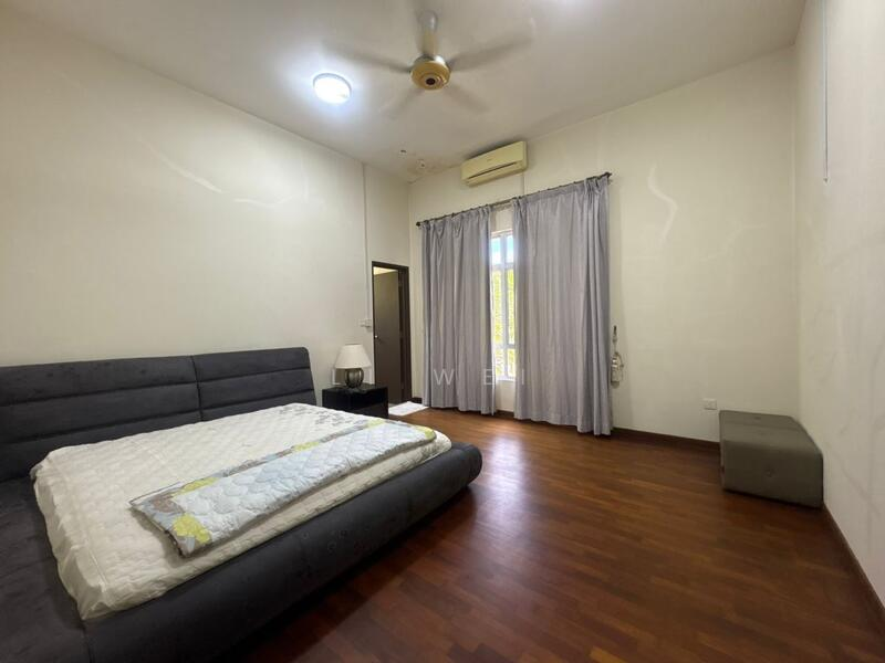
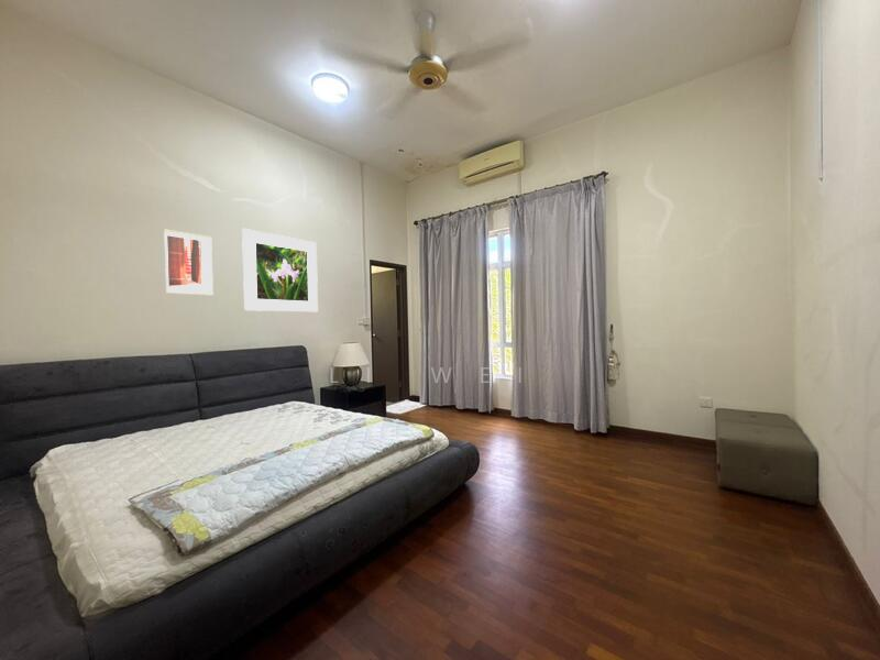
+ wall art [163,228,215,297]
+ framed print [241,228,319,312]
